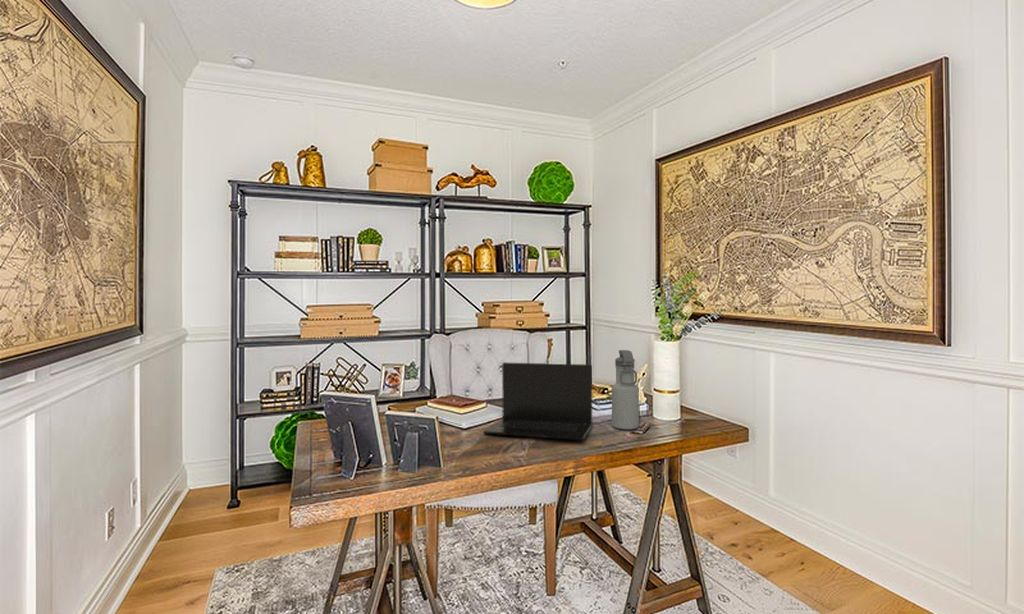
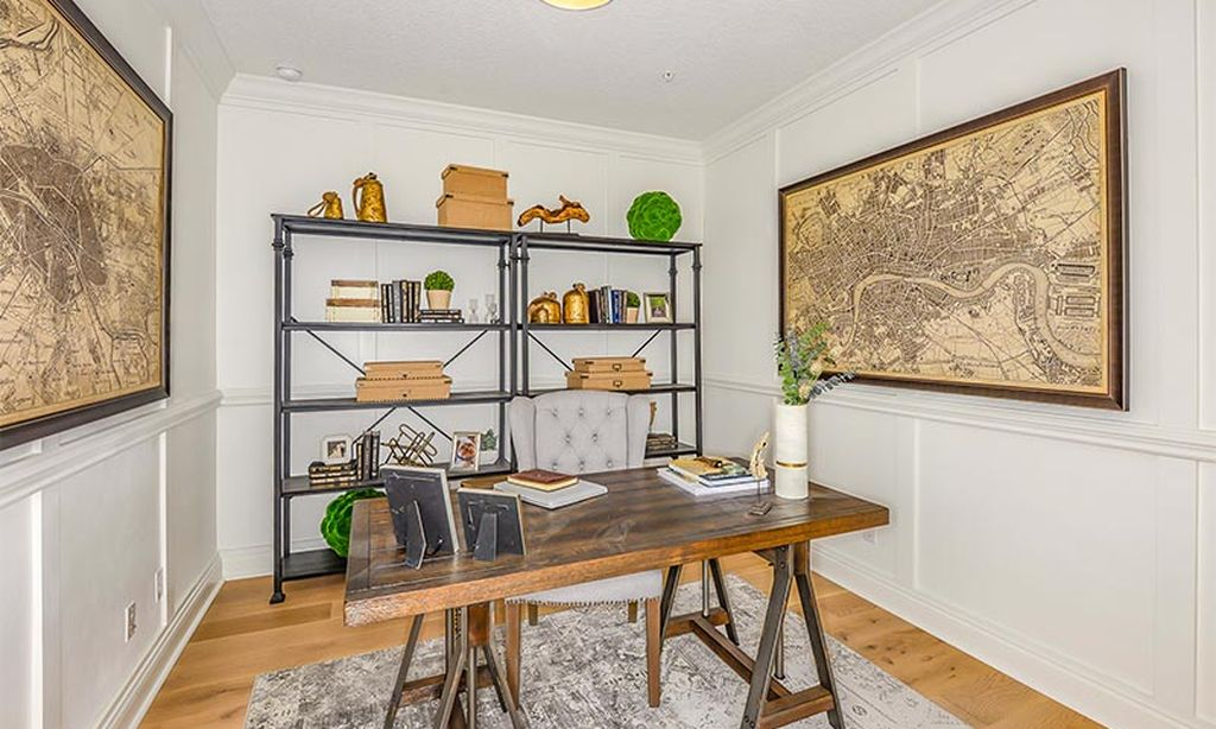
- laptop [483,361,593,441]
- water bottle [611,349,640,430]
